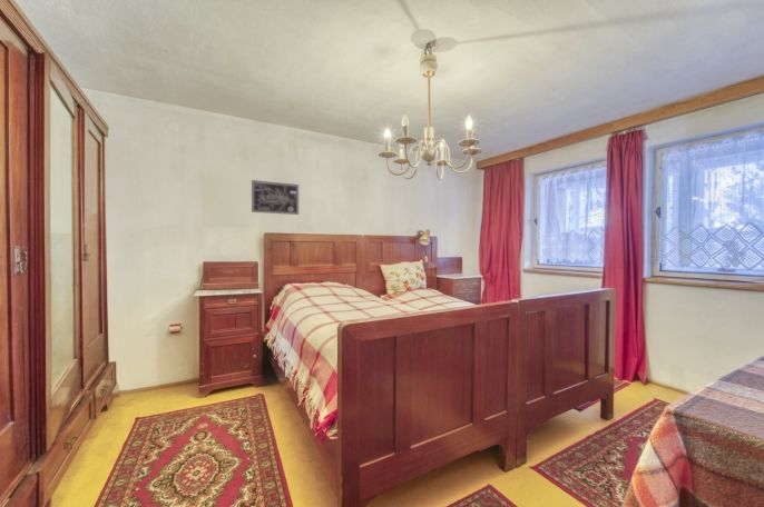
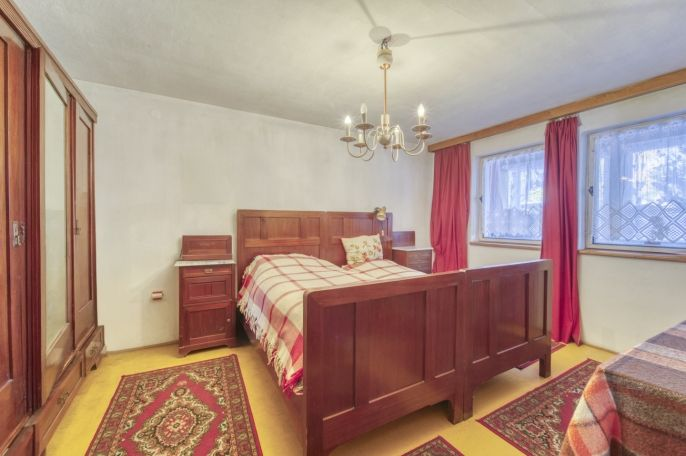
- wall art [251,179,300,216]
